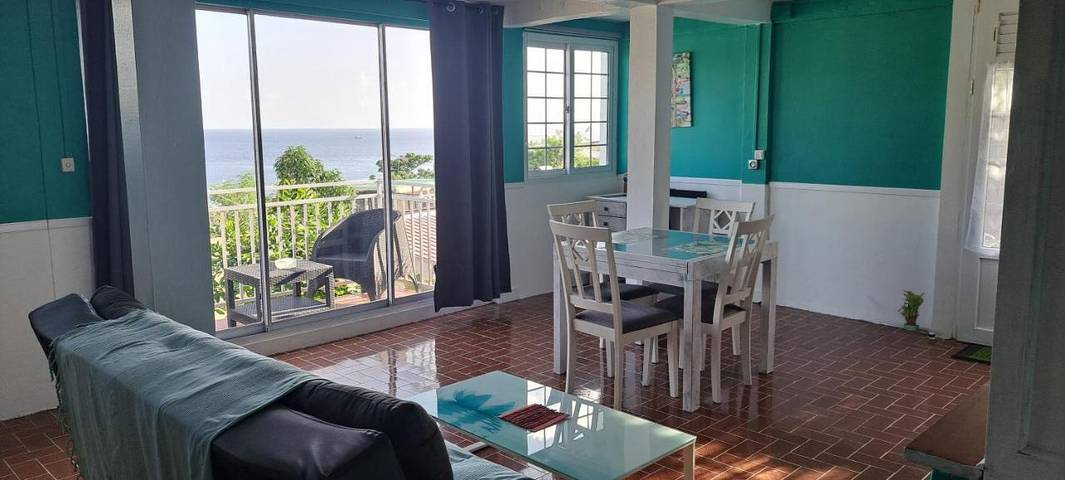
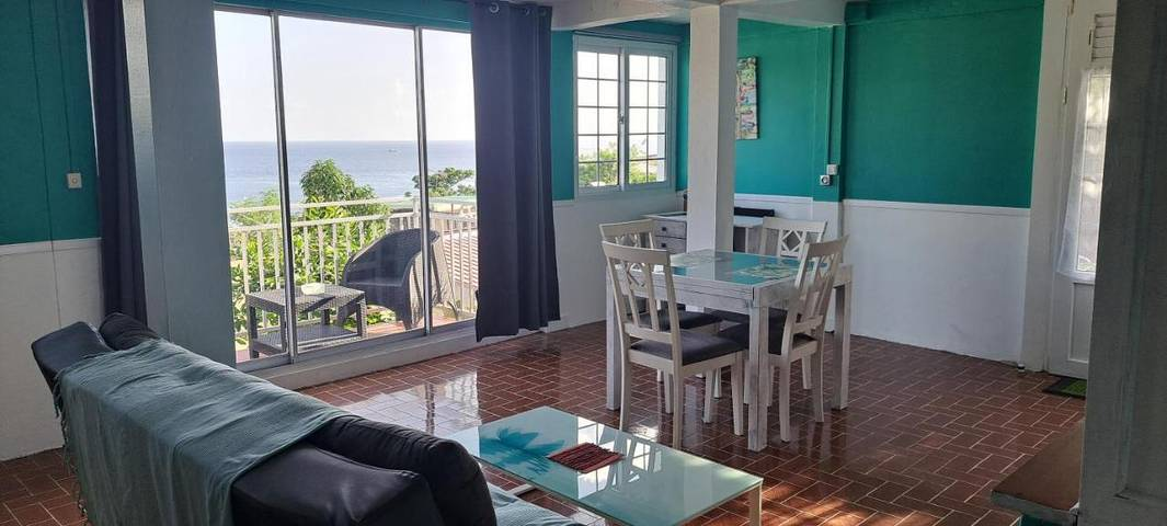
- potted plant [896,289,925,332]
